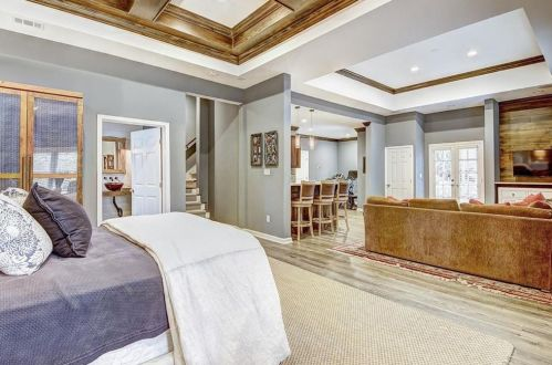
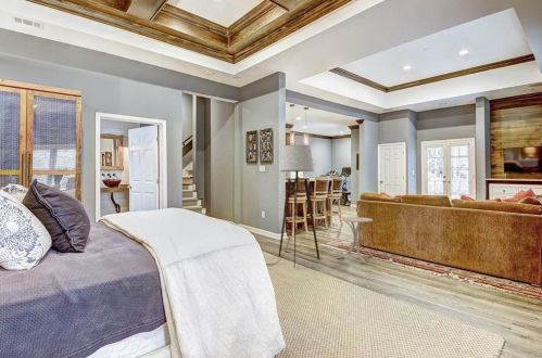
+ side table [336,216,376,264]
+ floor lamp [265,143,320,269]
